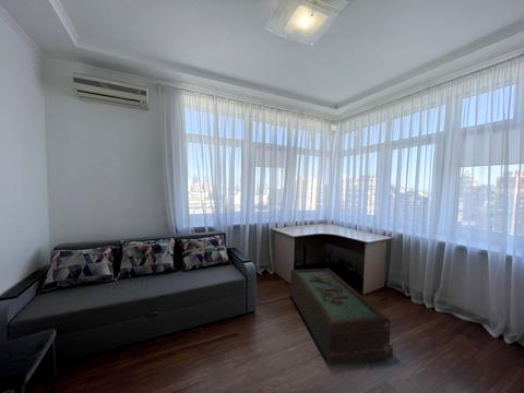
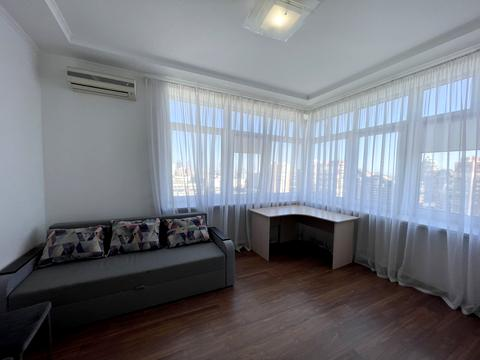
- coffee table [289,267,394,366]
